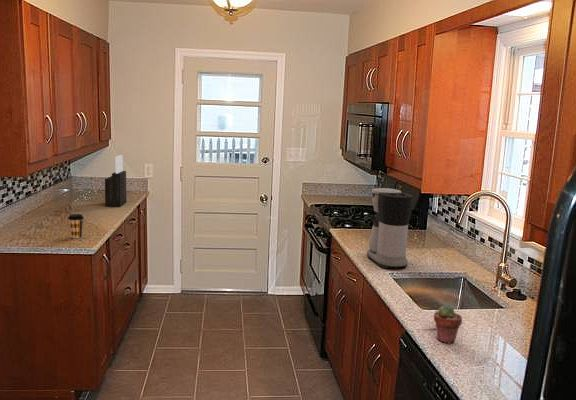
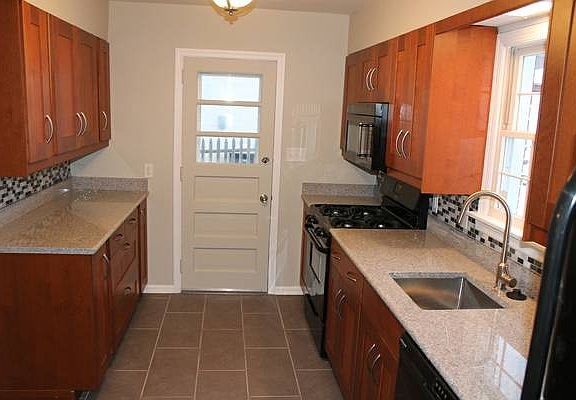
- knife block [104,154,127,208]
- coffee cup [67,213,85,239]
- potted succulent [433,304,463,345]
- coffee maker [366,187,414,269]
